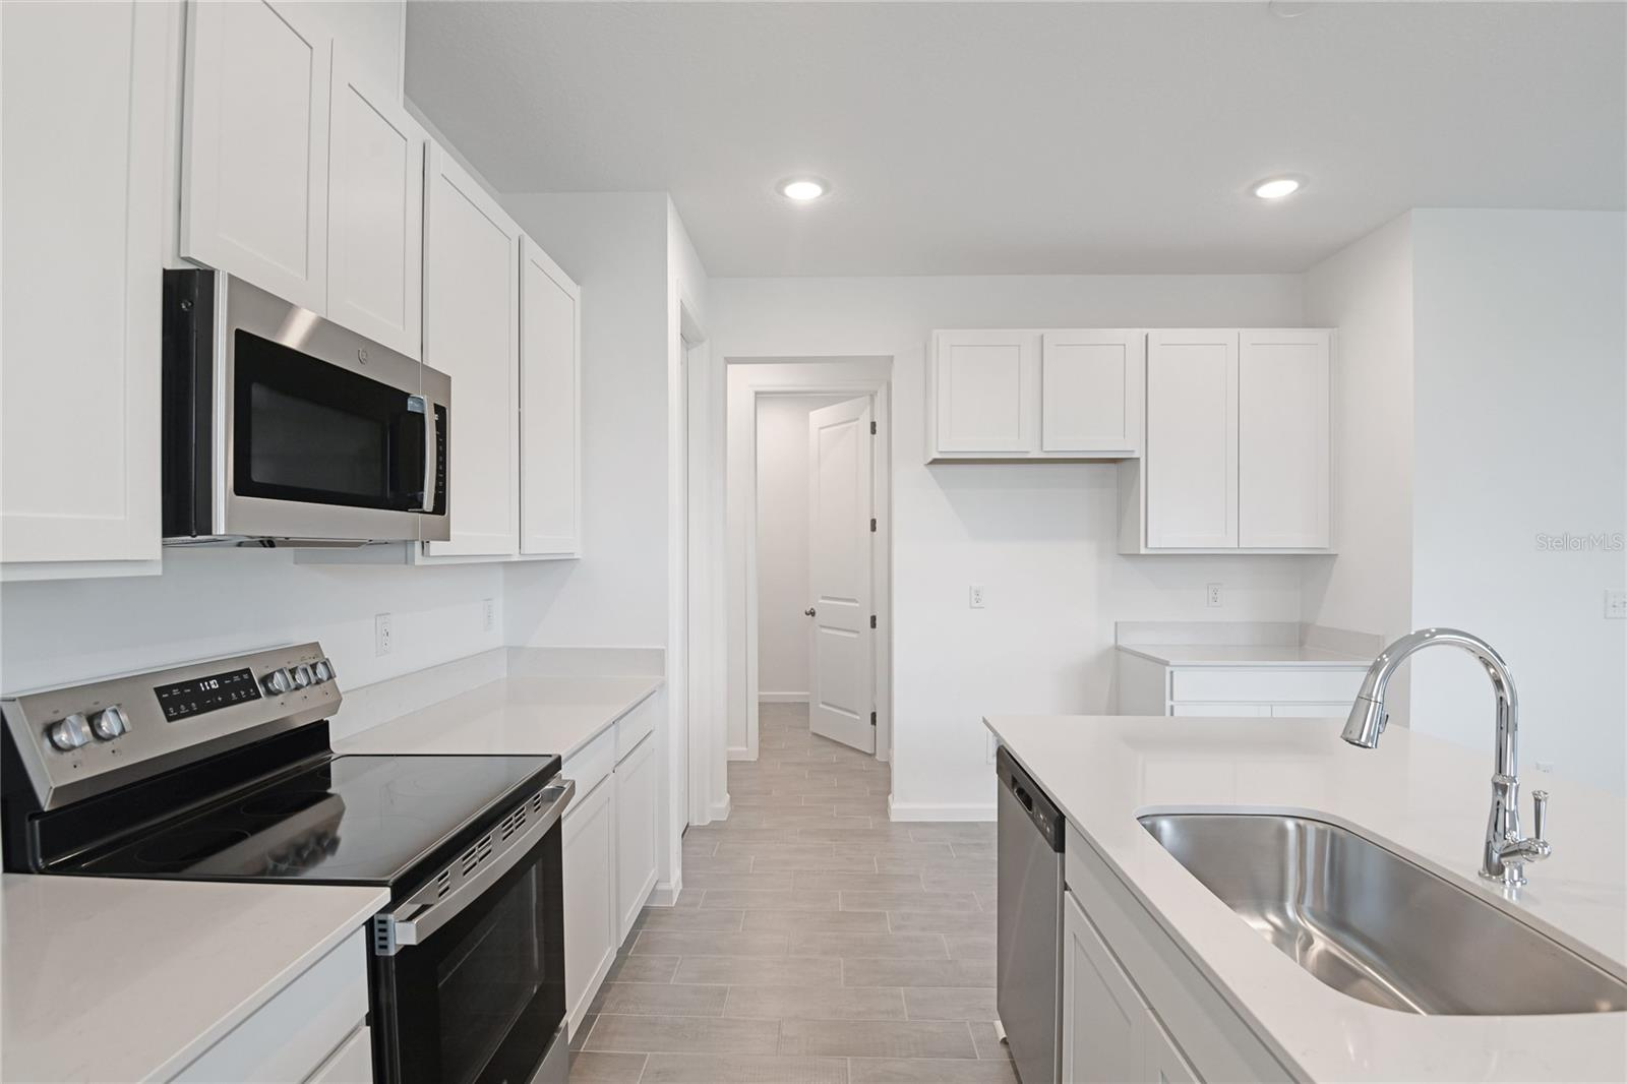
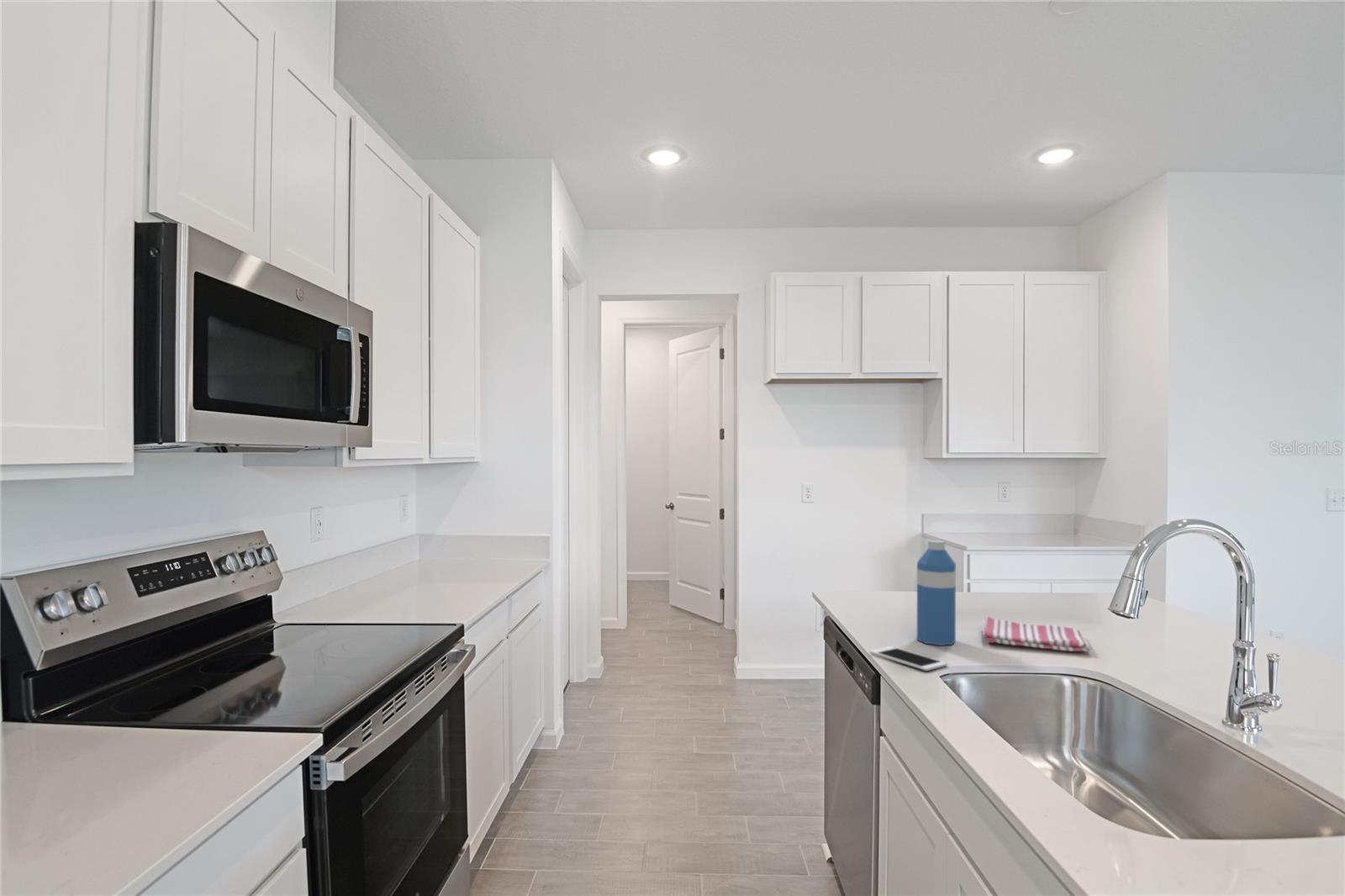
+ cell phone [869,646,948,672]
+ dish towel [982,615,1091,652]
+ water bottle [916,540,957,646]
